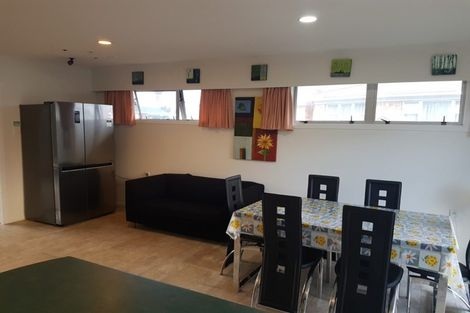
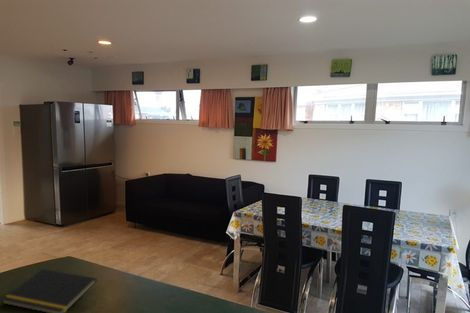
+ notepad [1,268,98,313]
